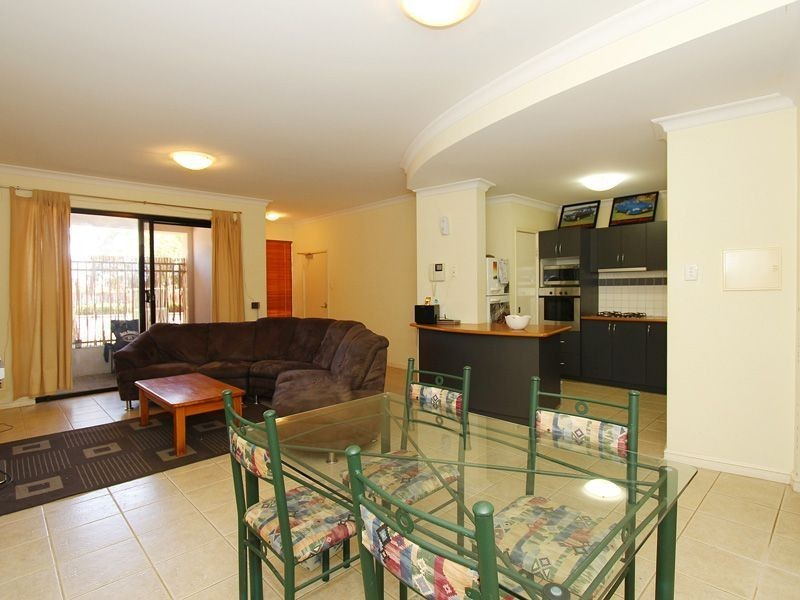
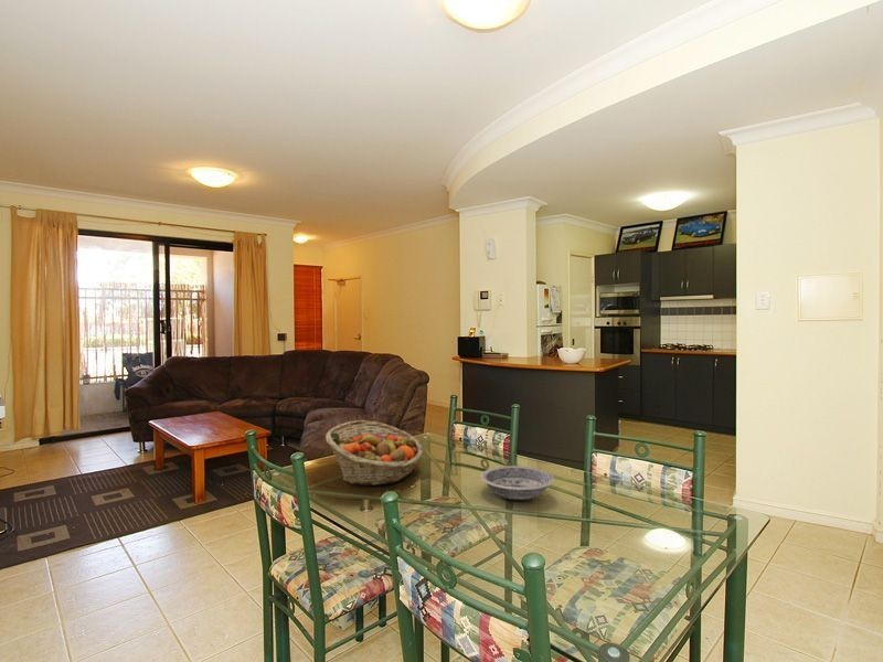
+ fruit basket [325,419,424,487]
+ bowl [480,465,555,501]
